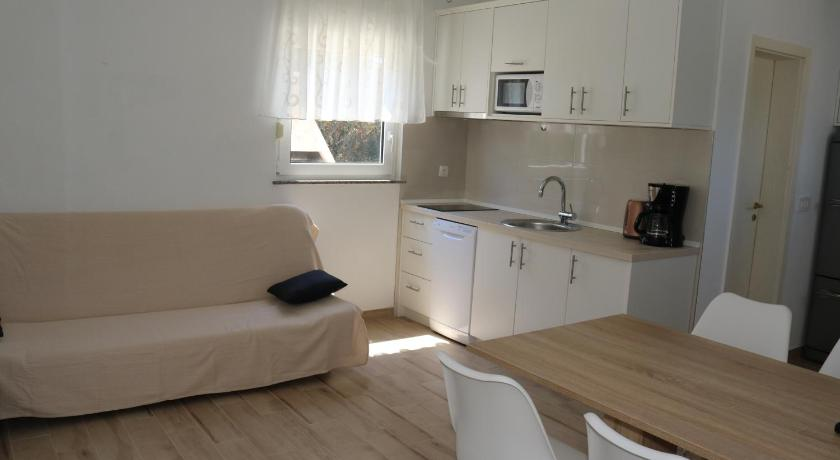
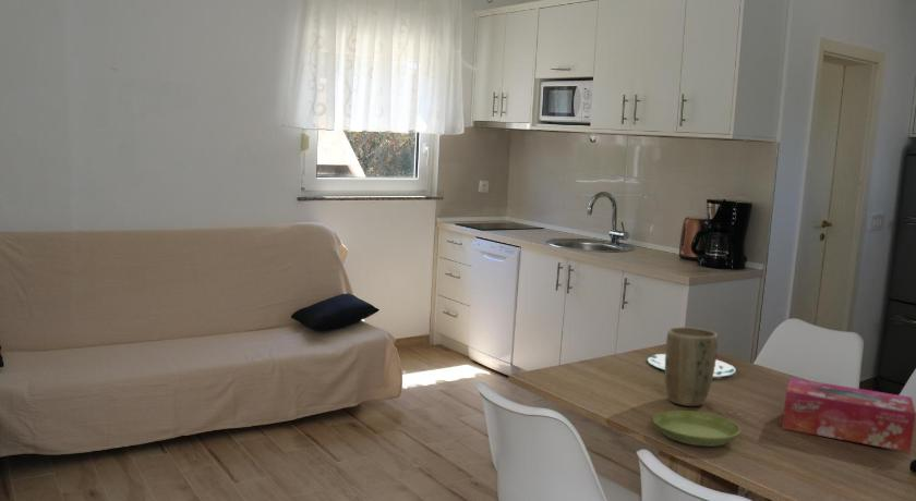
+ plate [646,353,737,378]
+ saucer [652,410,742,448]
+ plant pot [664,326,719,407]
+ tissue box [781,377,916,453]
